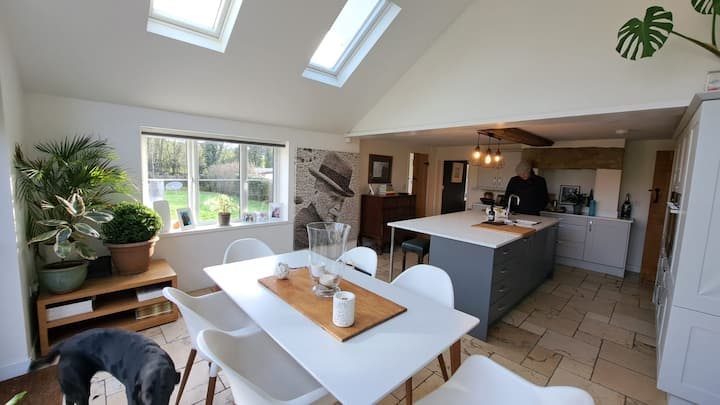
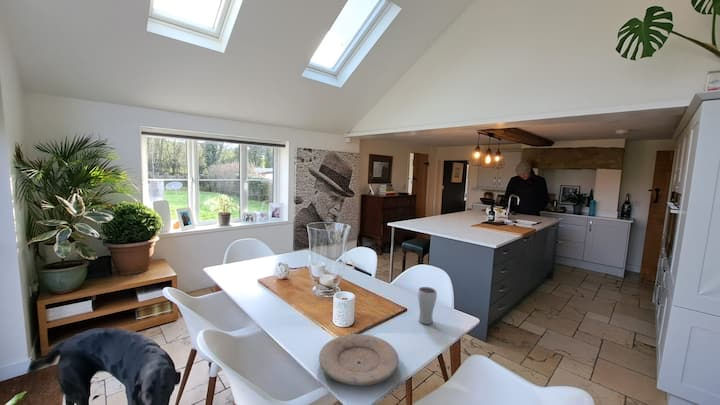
+ drinking glass [417,286,438,325]
+ plate [318,333,400,386]
